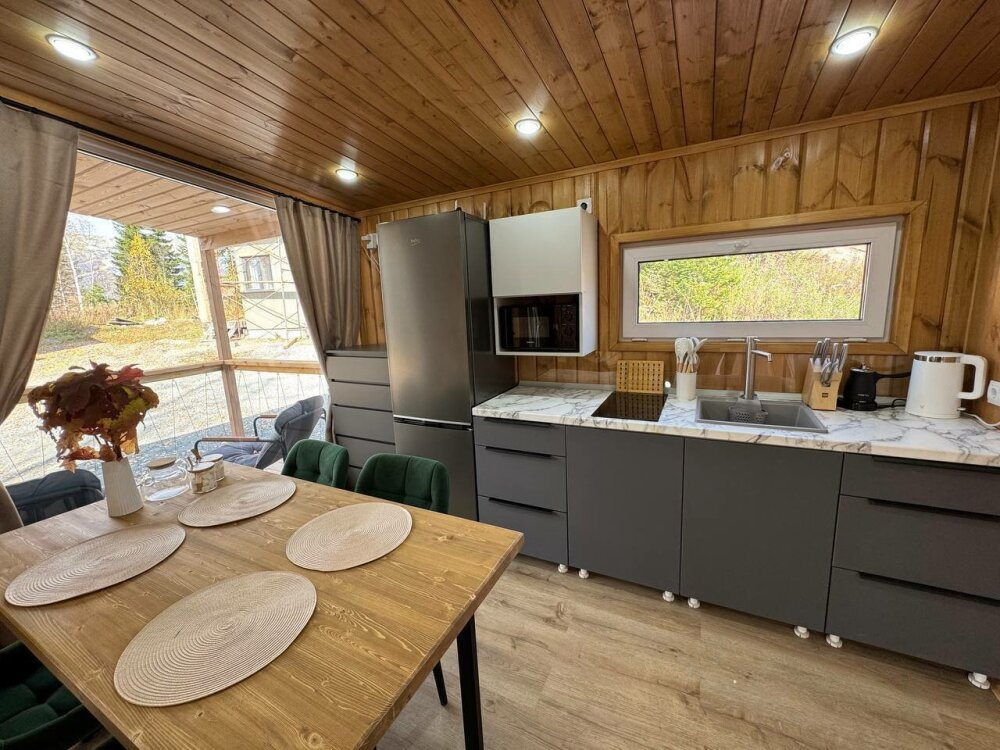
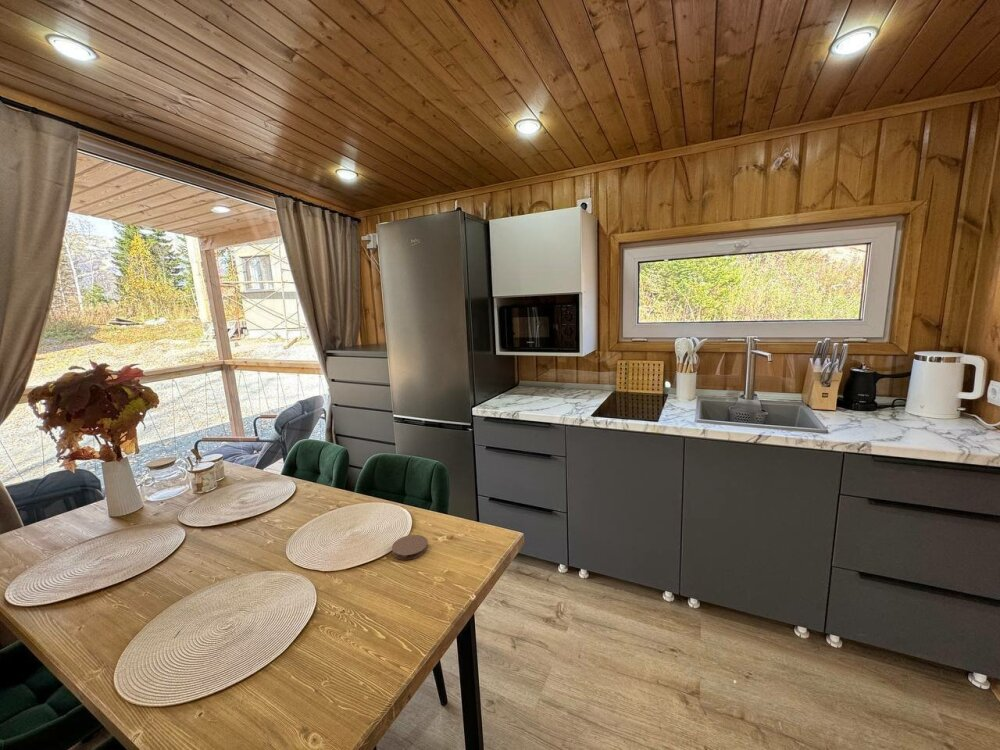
+ coaster [391,534,429,561]
